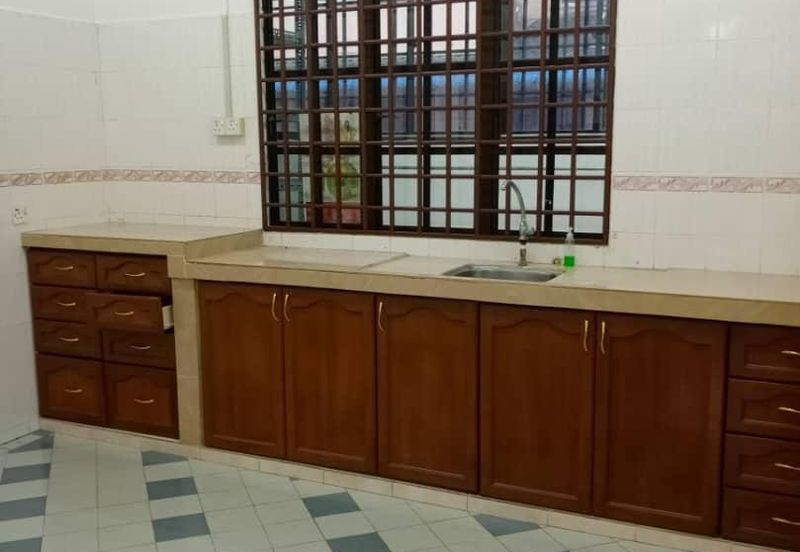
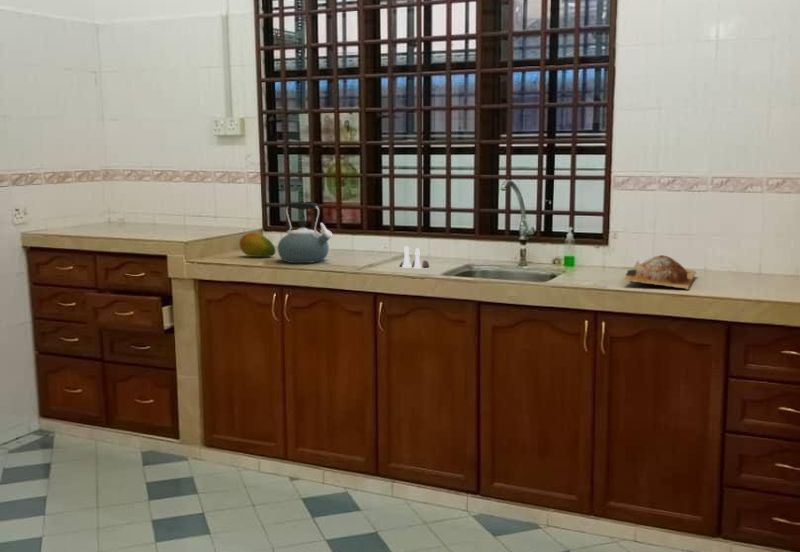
+ fruit [239,232,276,258]
+ chopping board [622,254,697,290]
+ kettle [277,201,334,264]
+ salt and pepper shaker set [399,246,430,269]
